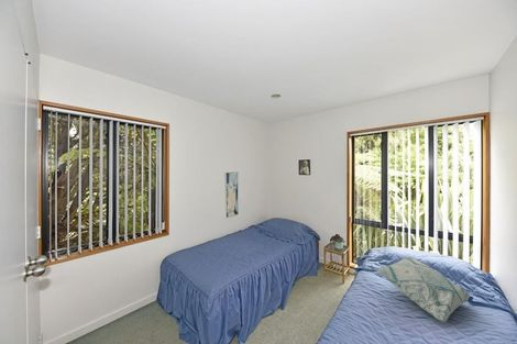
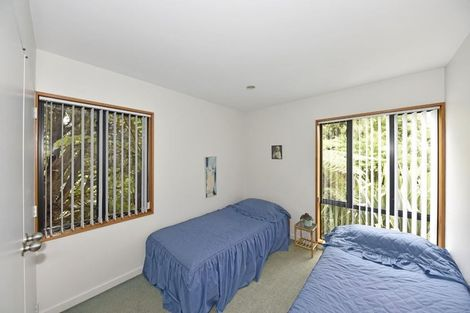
- decorative pillow [375,255,471,323]
